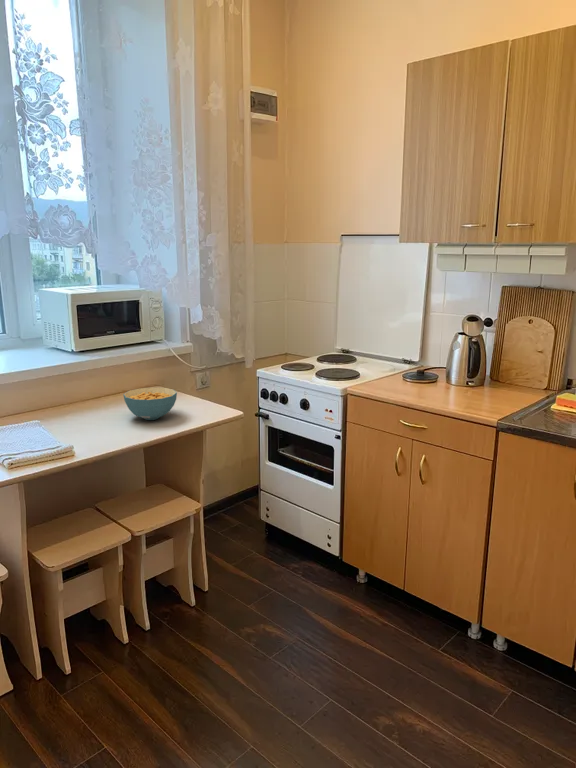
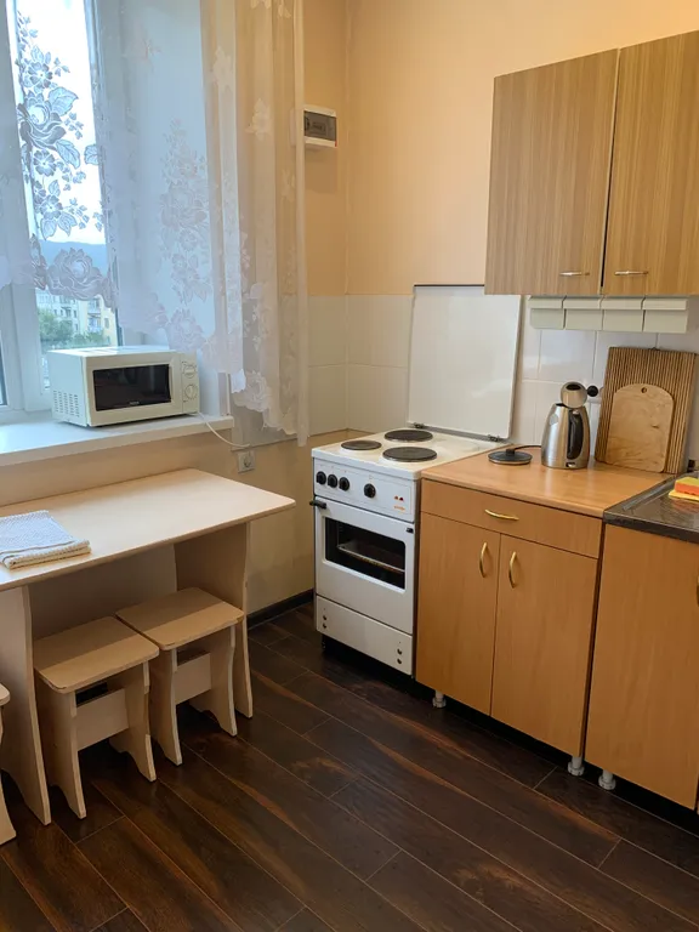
- cereal bowl [122,386,178,421]
